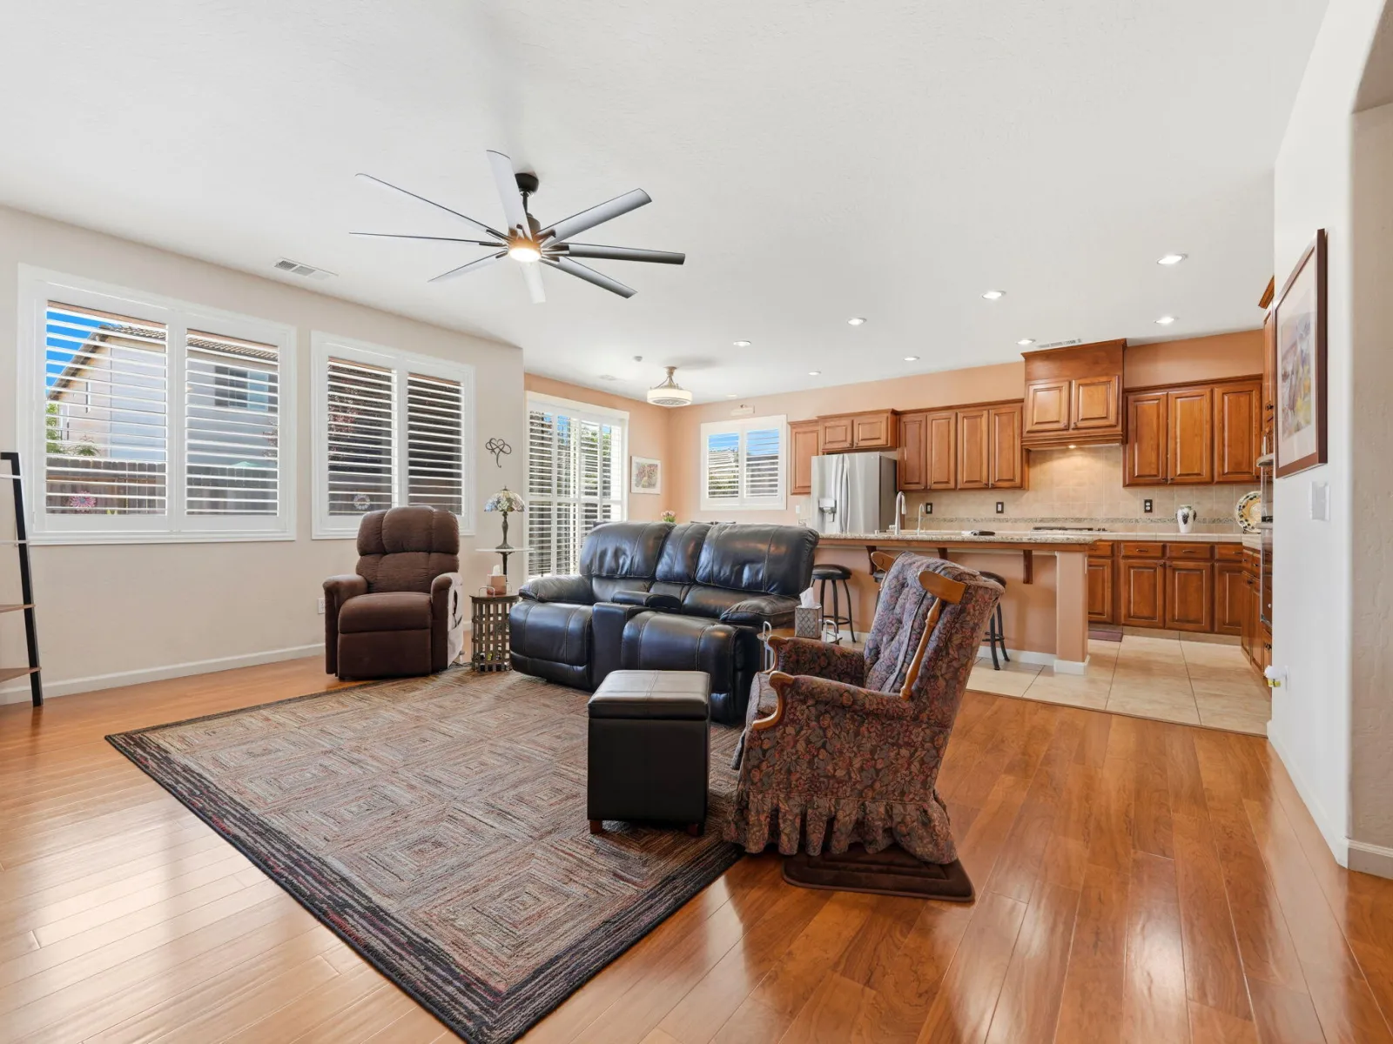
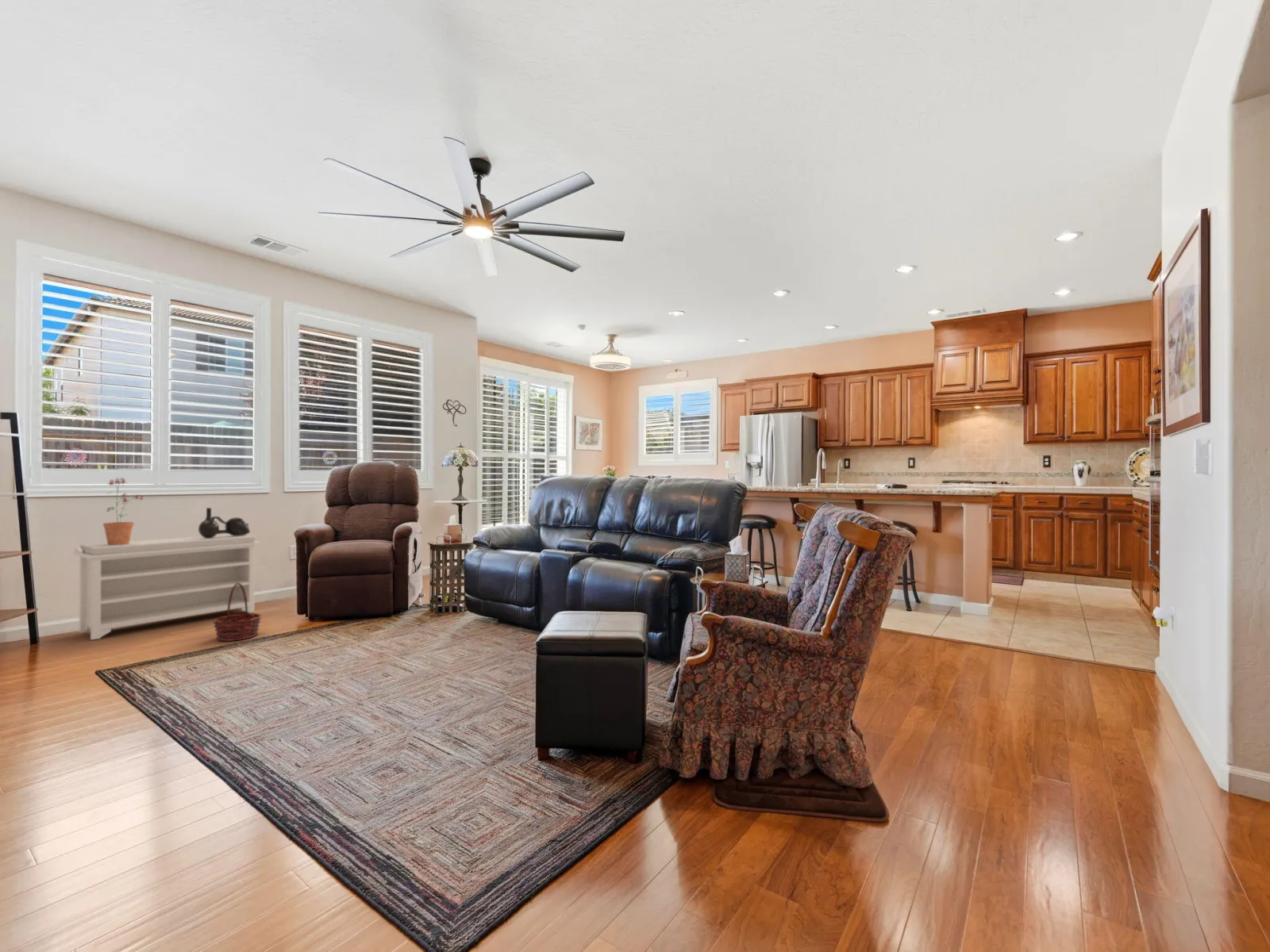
+ decorative vase [198,507,251,538]
+ potted plant [102,477,144,545]
+ basket [212,583,262,642]
+ bench [72,534,261,641]
